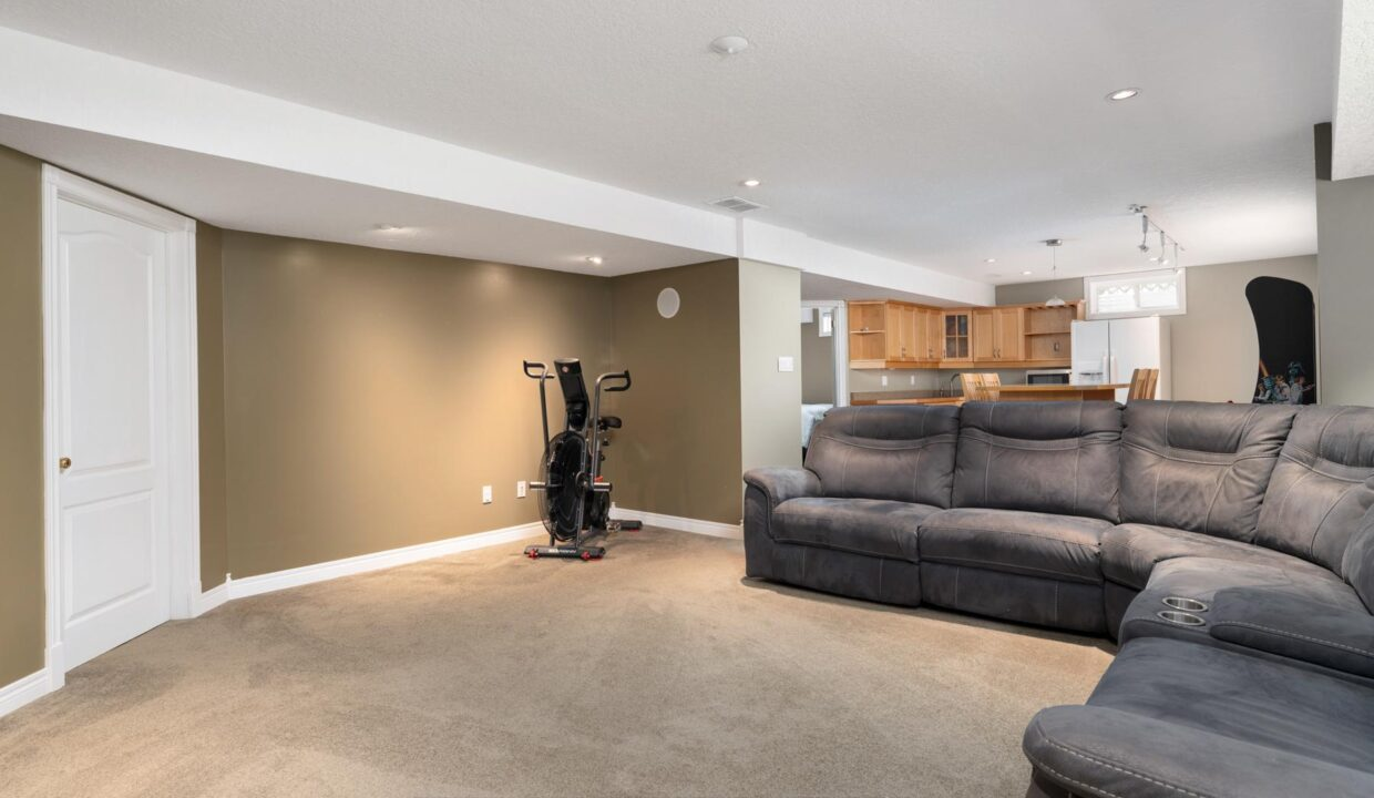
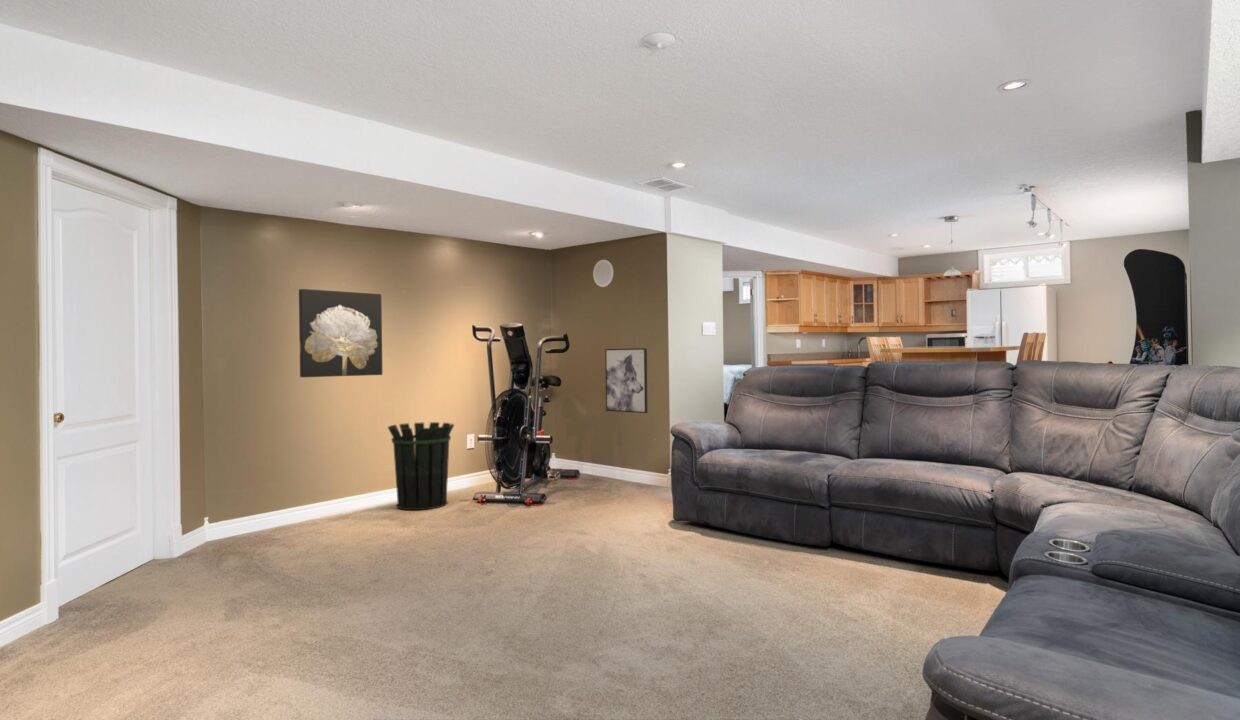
+ wall art [604,347,648,414]
+ wall art [298,288,383,378]
+ waste bin [387,421,455,511]
